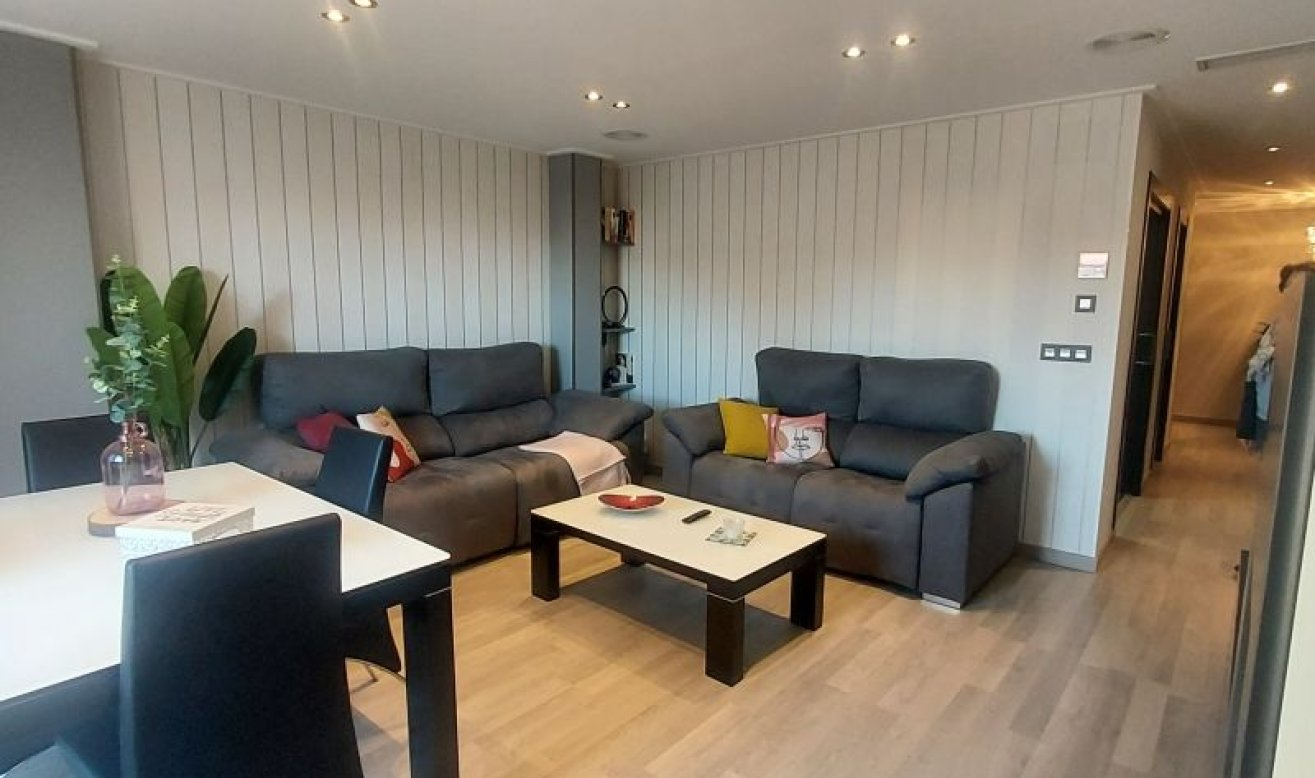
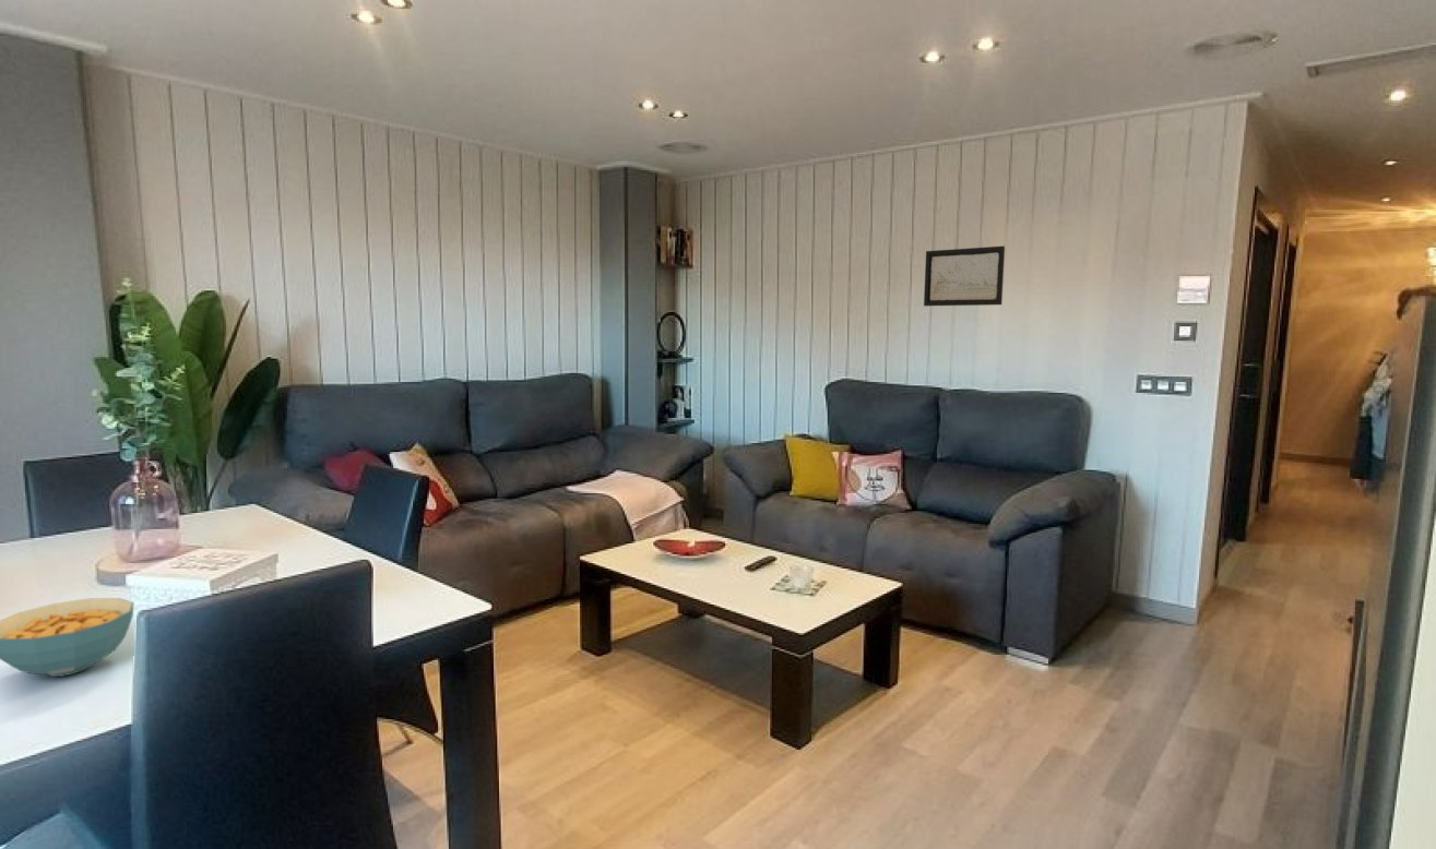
+ wall art [923,244,1006,307]
+ cereal bowl [0,597,135,678]
